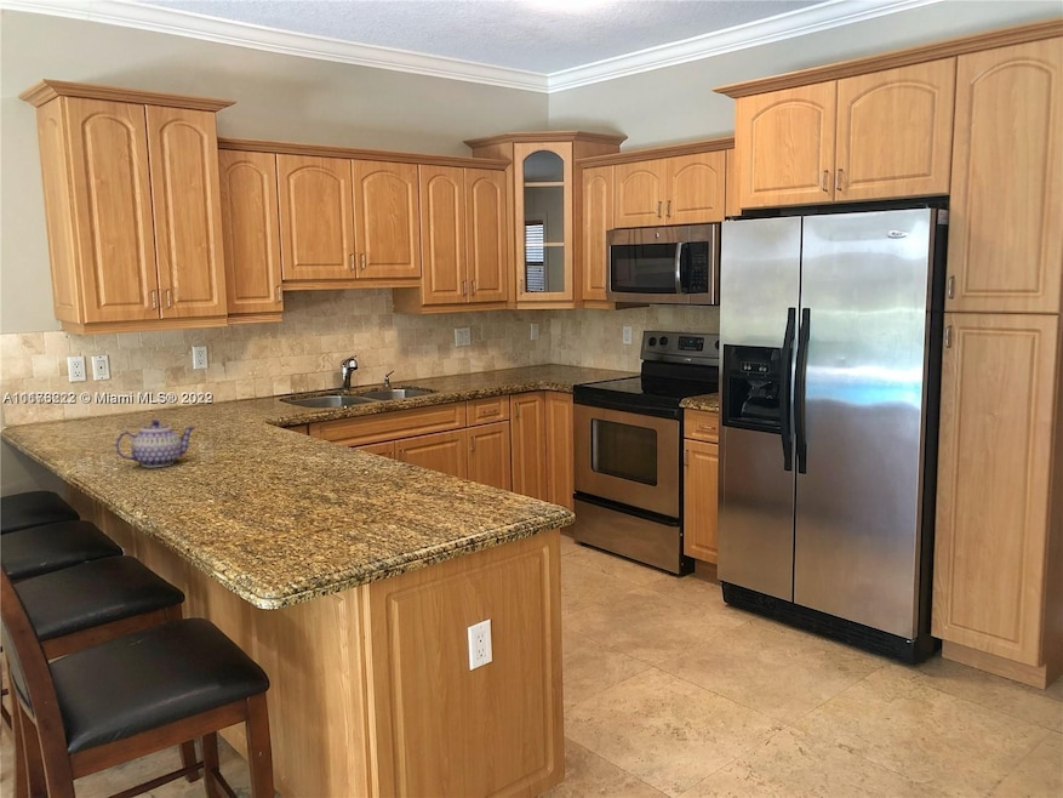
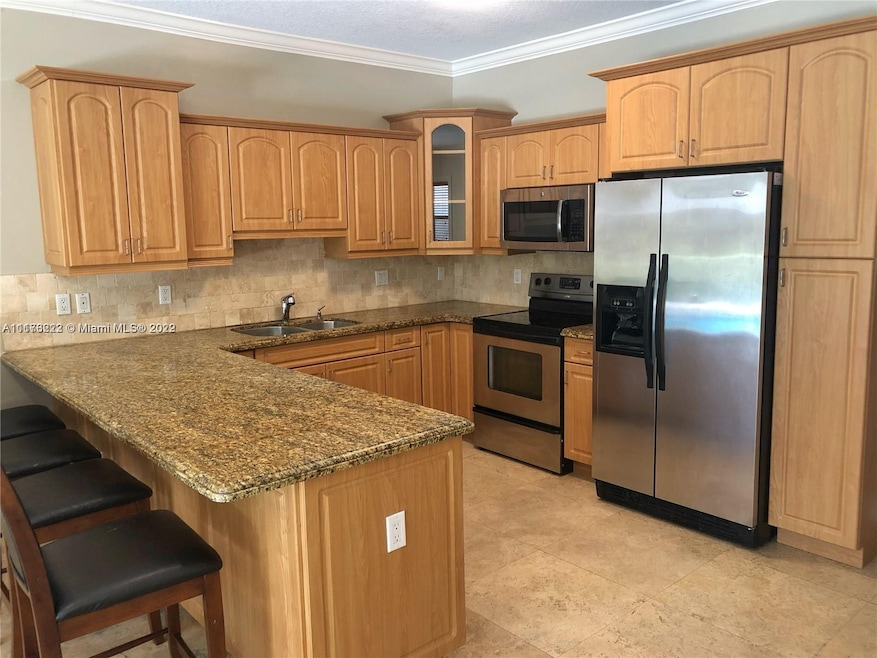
- teapot [114,418,195,468]
